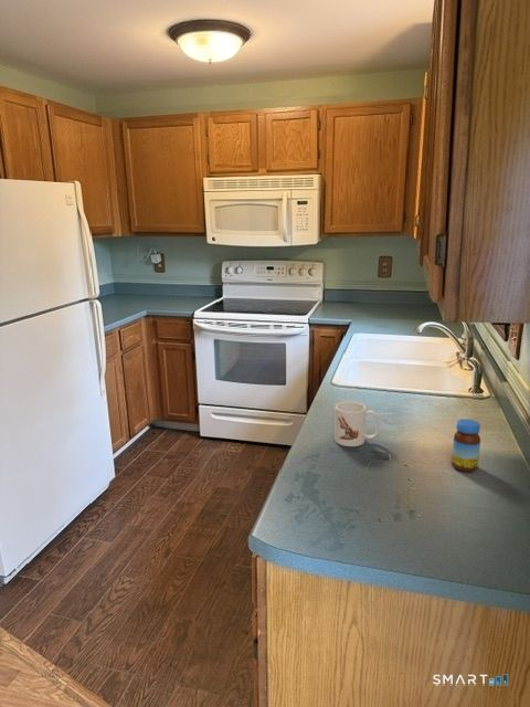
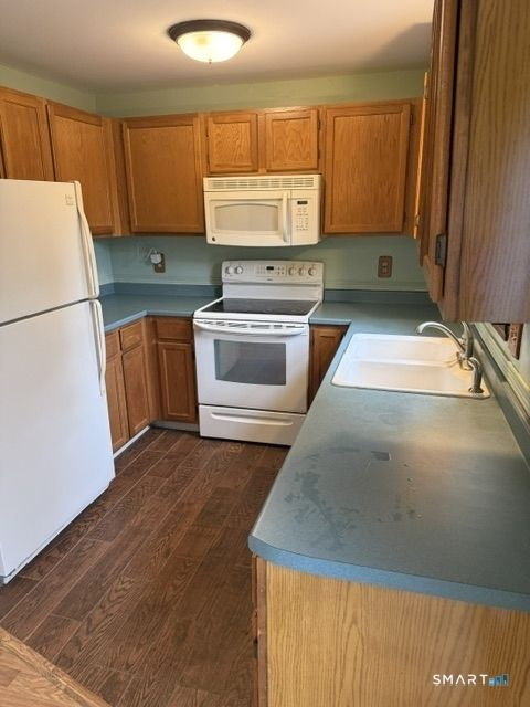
- mug [333,401,380,447]
- jar [451,418,481,473]
